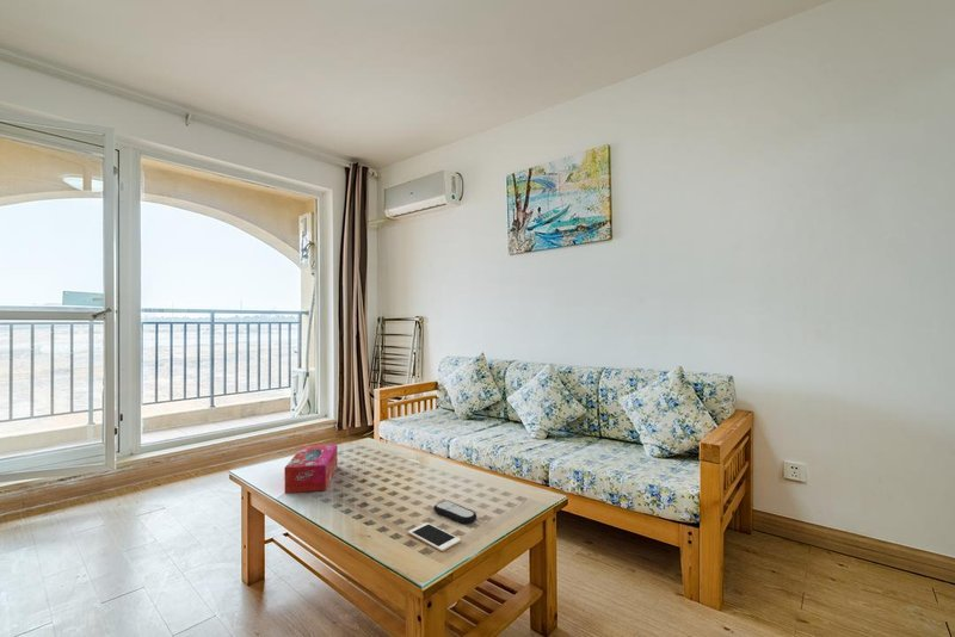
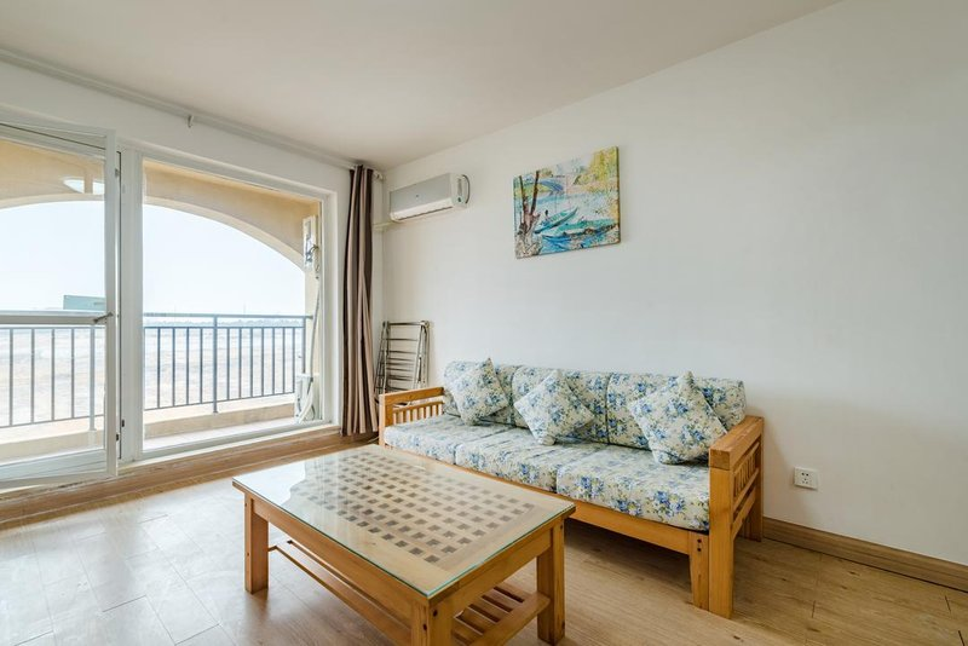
- cell phone [407,521,462,552]
- remote control [432,500,478,525]
- tissue box [283,444,339,494]
